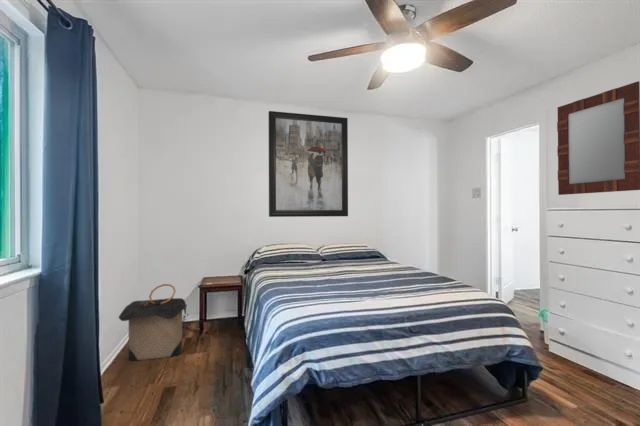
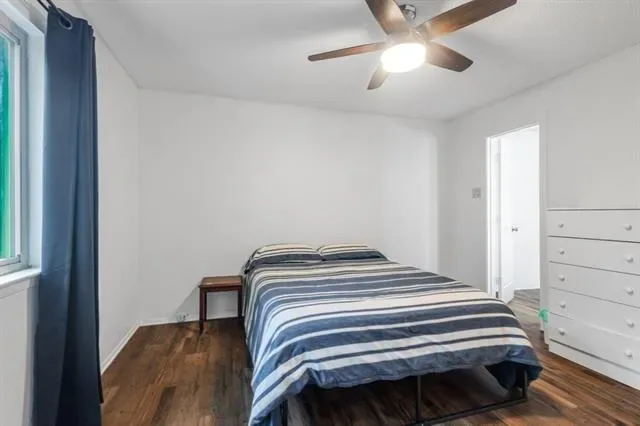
- laundry hamper [118,283,188,362]
- wall art [267,110,349,218]
- home mirror [556,80,640,196]
